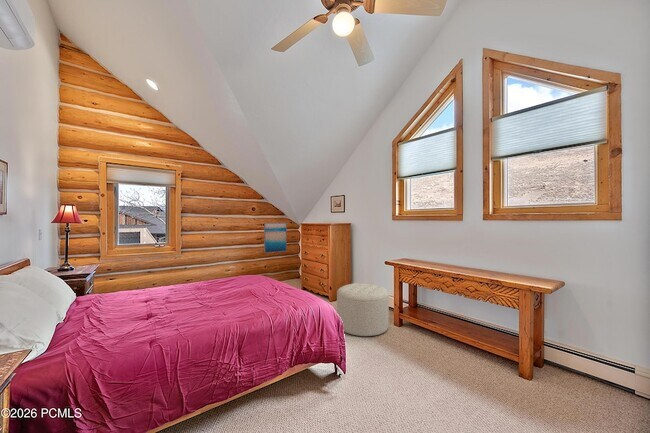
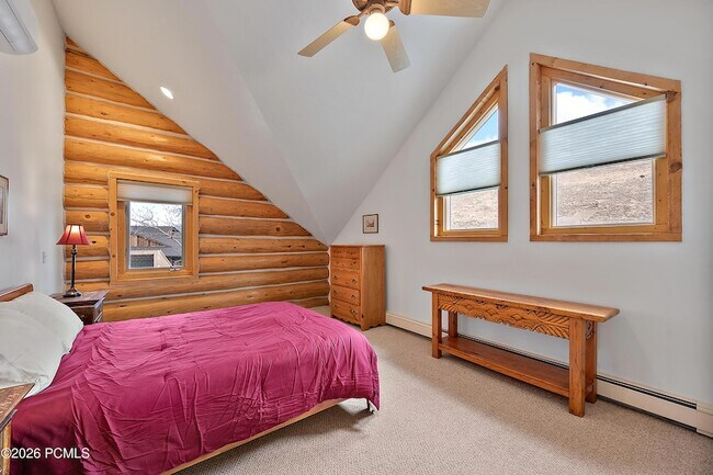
- ottoman [336,282,390,337]
- wall art [263,222,288,254]
